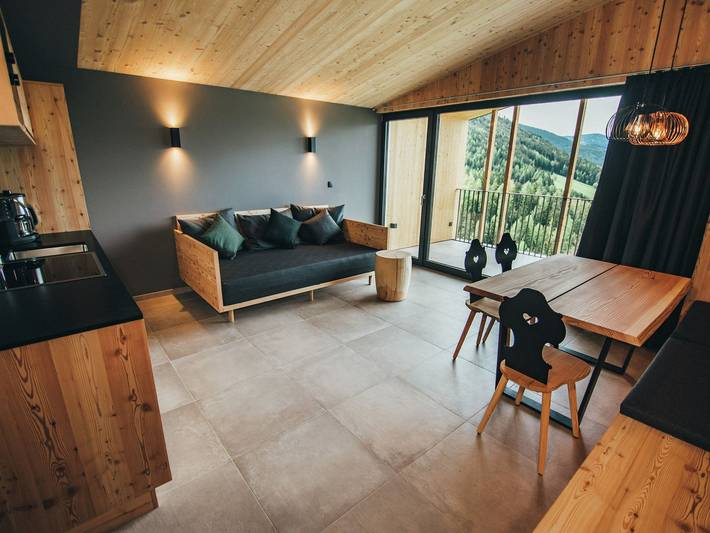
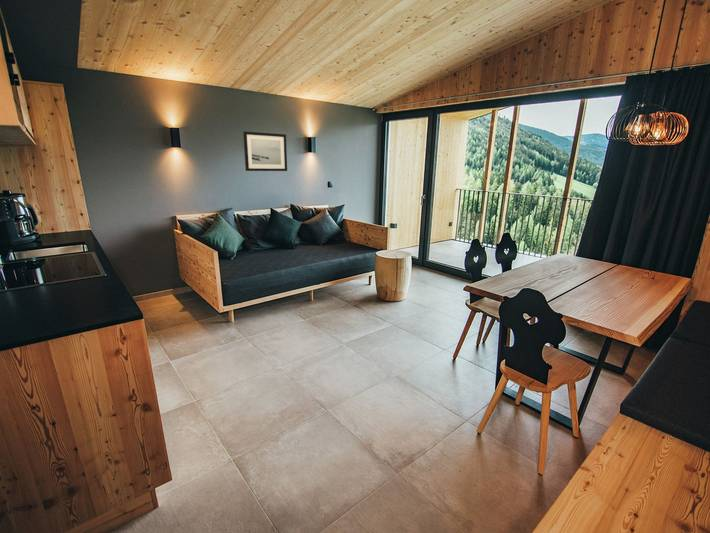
+ wall art [242,131,288,172]
